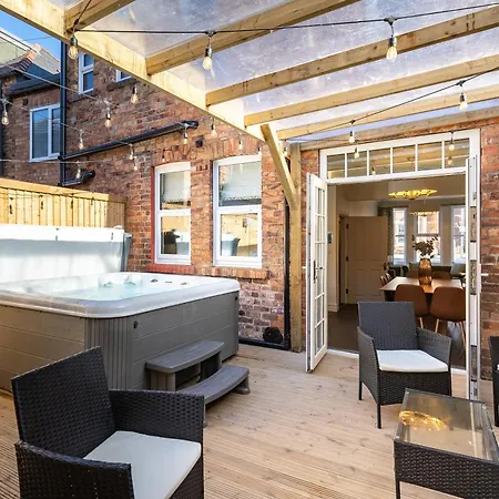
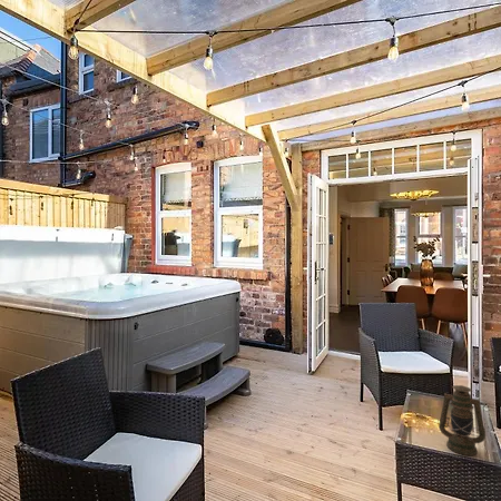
+ lantern [438,384,487,456]
